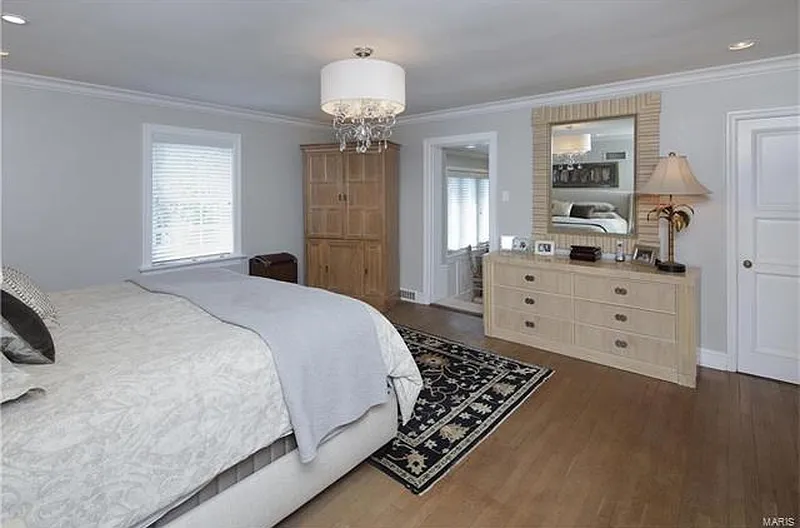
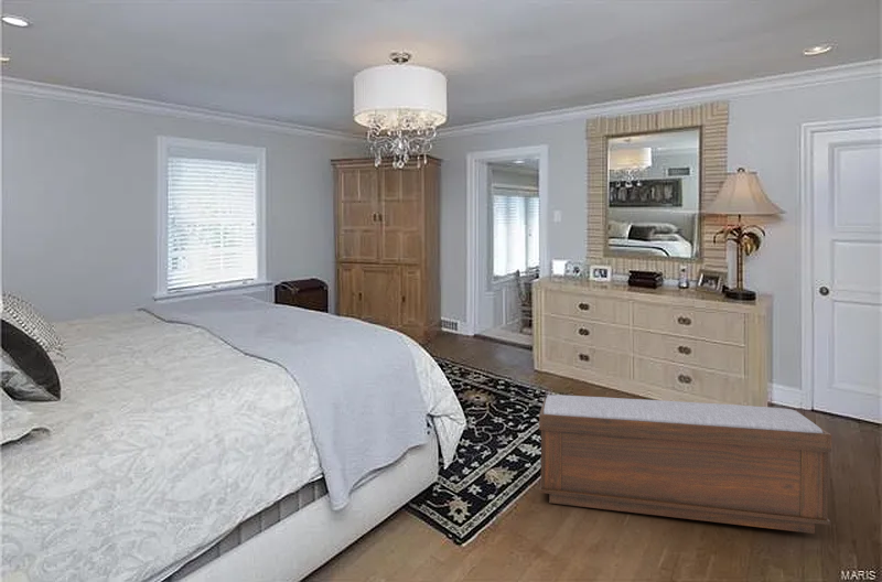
+ bench [538,394,832,535]
